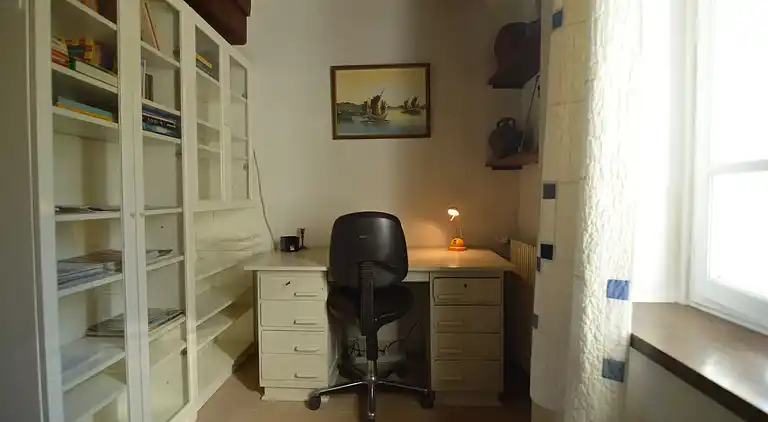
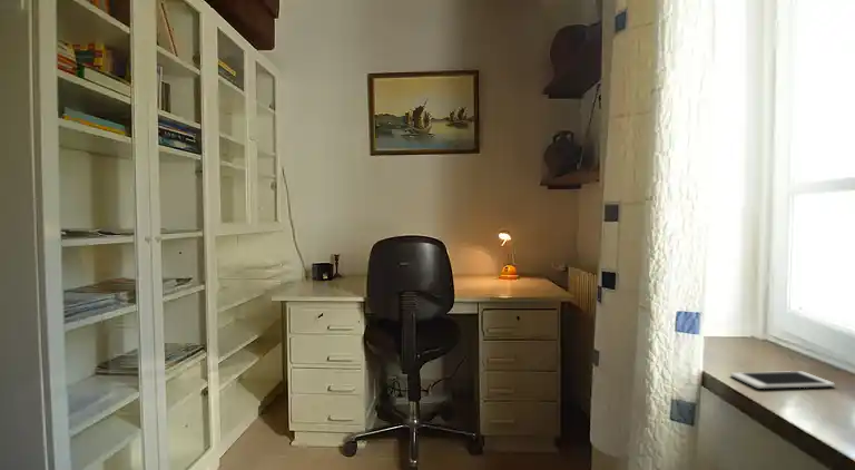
+ cell phone [729,370,836,390]
